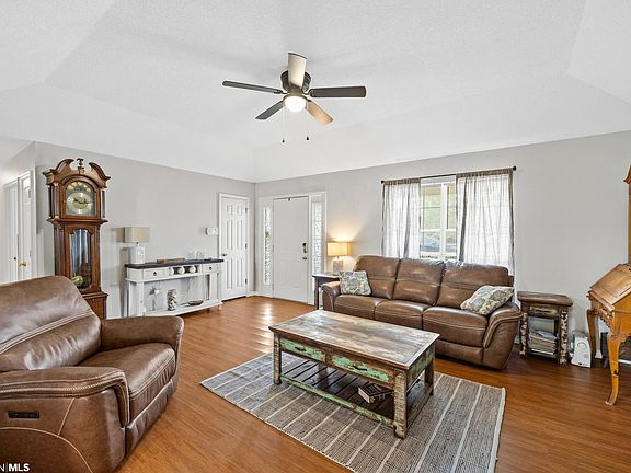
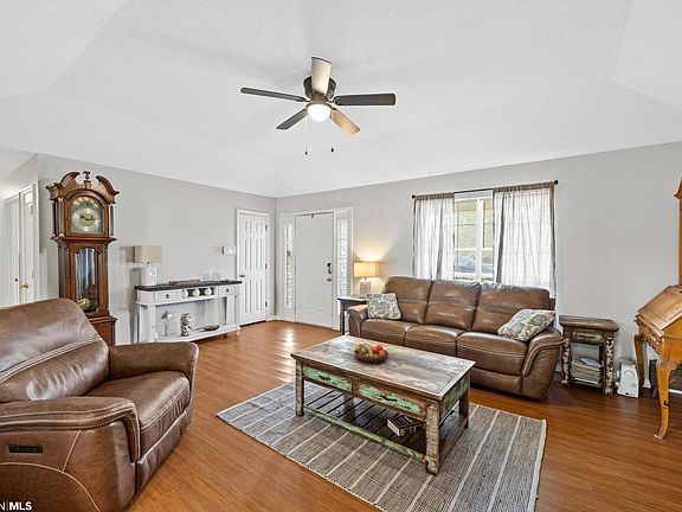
+ fruit bowl [353,341,390,364]
